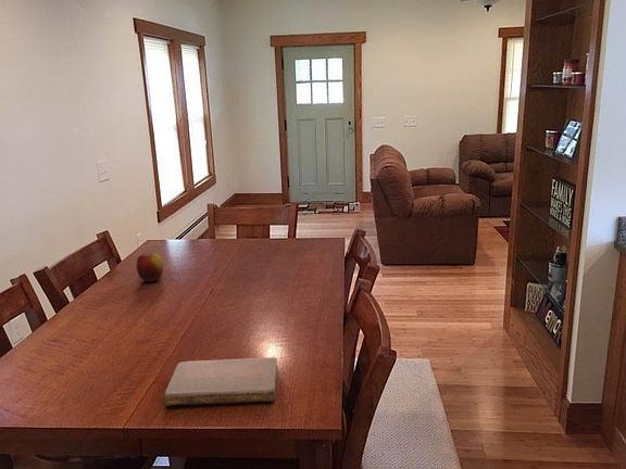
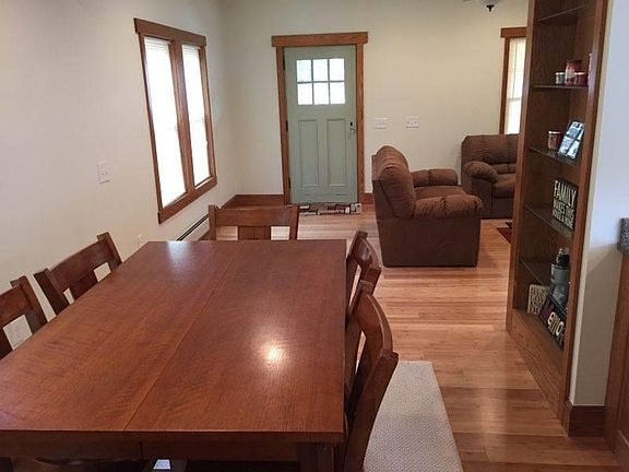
- apple [136,252,164,282]
- notebook [162,356,278,407]
